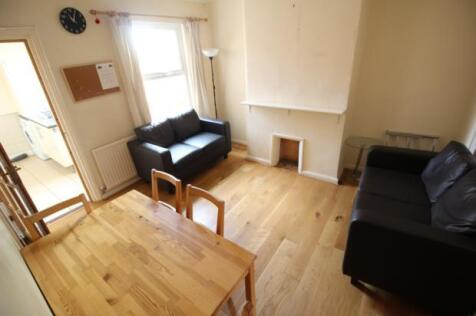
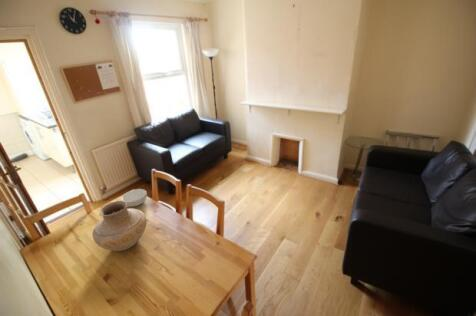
+ vase [92,200,148,252]
+ cereal bowl [120,188,148,208]
